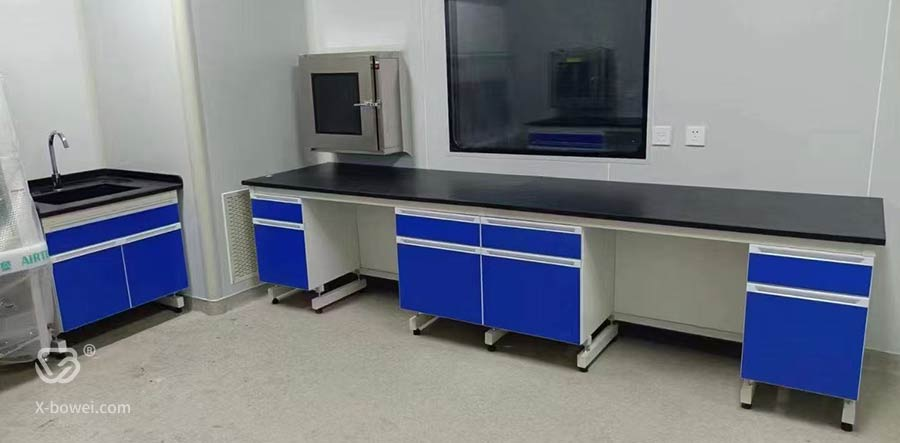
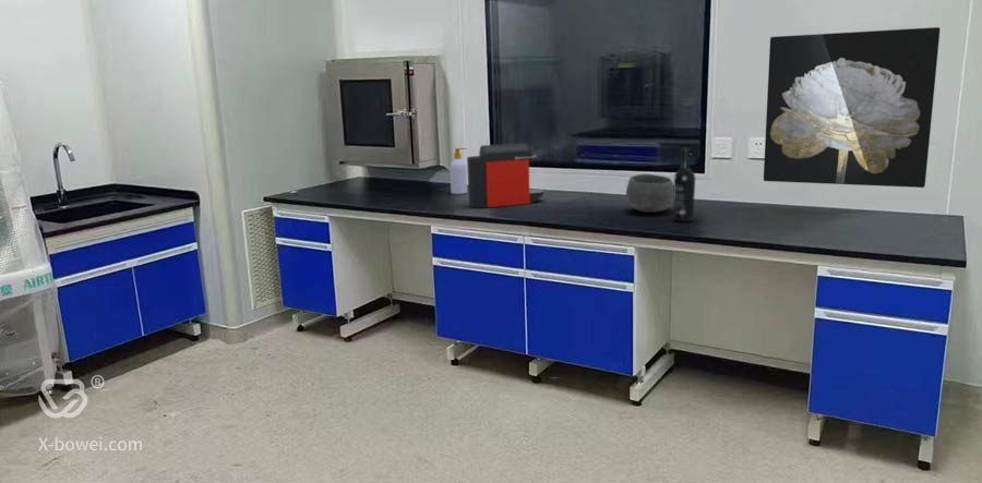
+ soap bottle [448,147,468,195]
+ wine bottle [673,146,696,222]
+ bowl [625,173,674,214]
+ coffee maker [466,143,546,208]
+ wall art [763,26,941,189]
